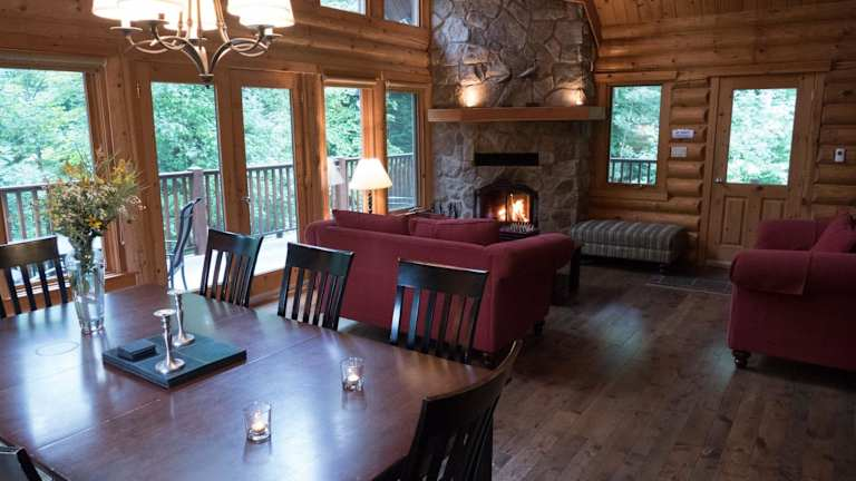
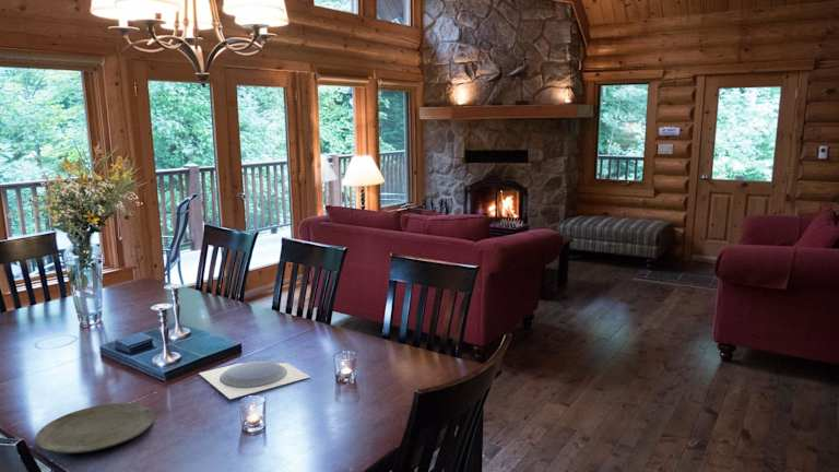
+ plate [198,361,311,400]
+ plate [35,402,155,455]
